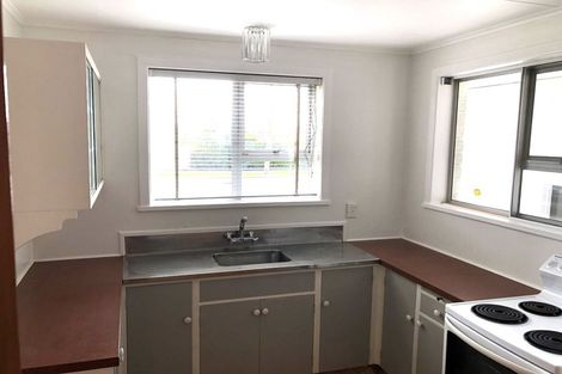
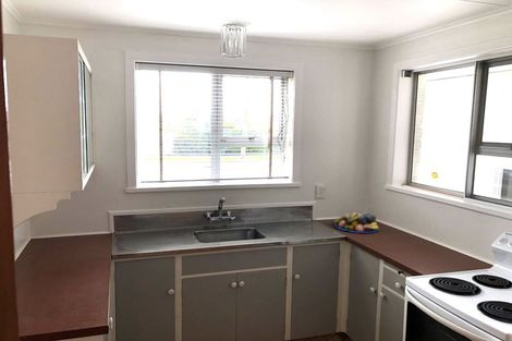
+ fruit bowl [333,211,381,234]
